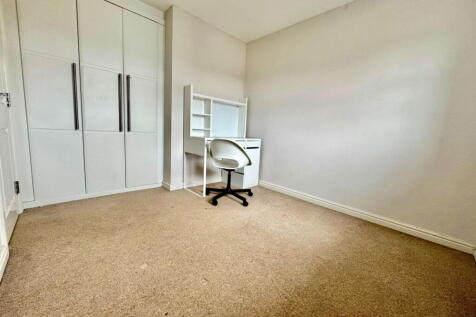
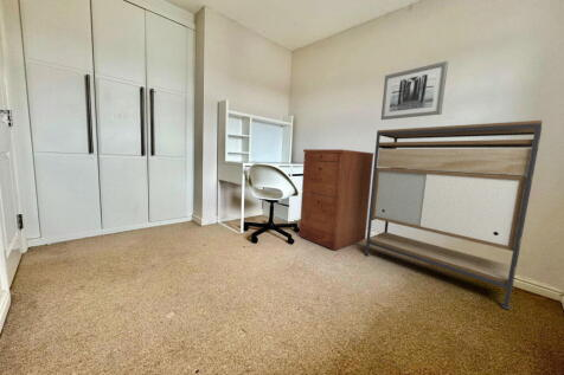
+ shelving unit [364,119,543,310]
+ filing cabinet [299,148,374,252]
+ wall art [380,60,449,121]
